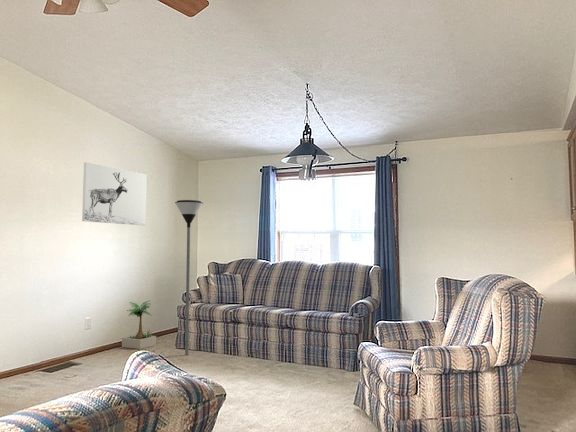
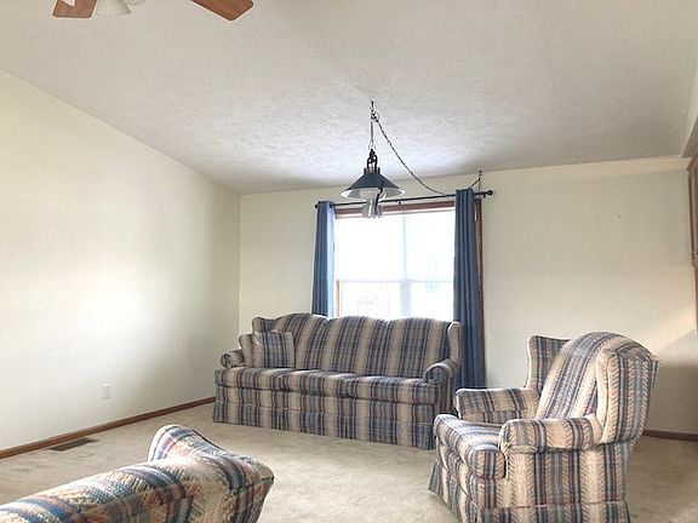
- wall art [81,161,148,226]
- potted plant [121,299,157,350]
- floor lamp [174,199,204,356]
